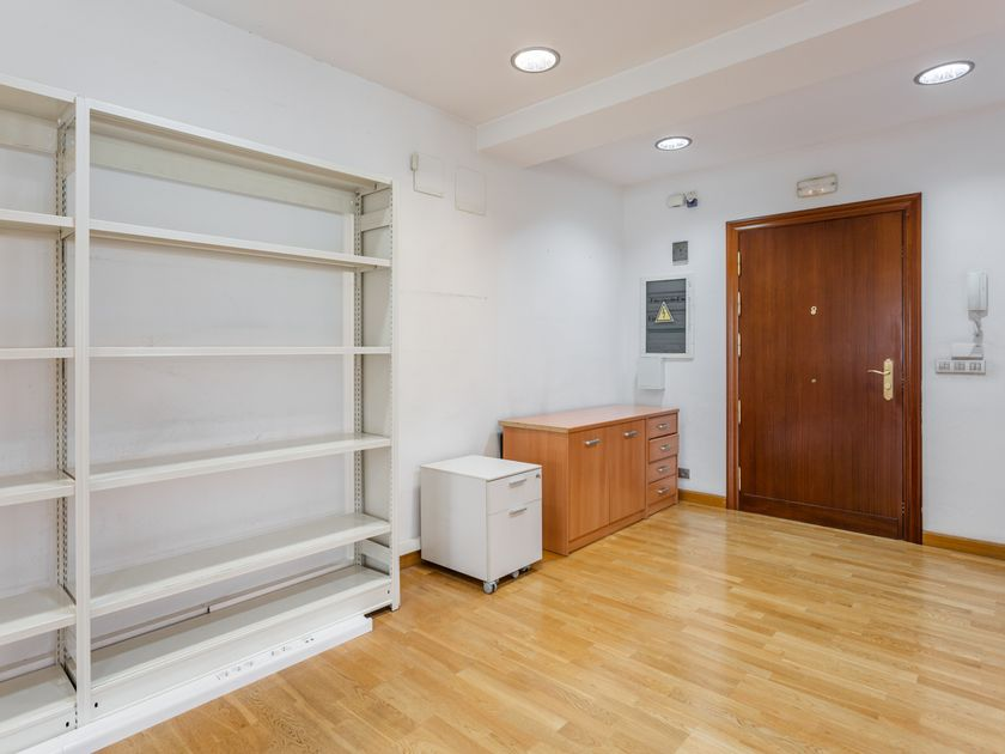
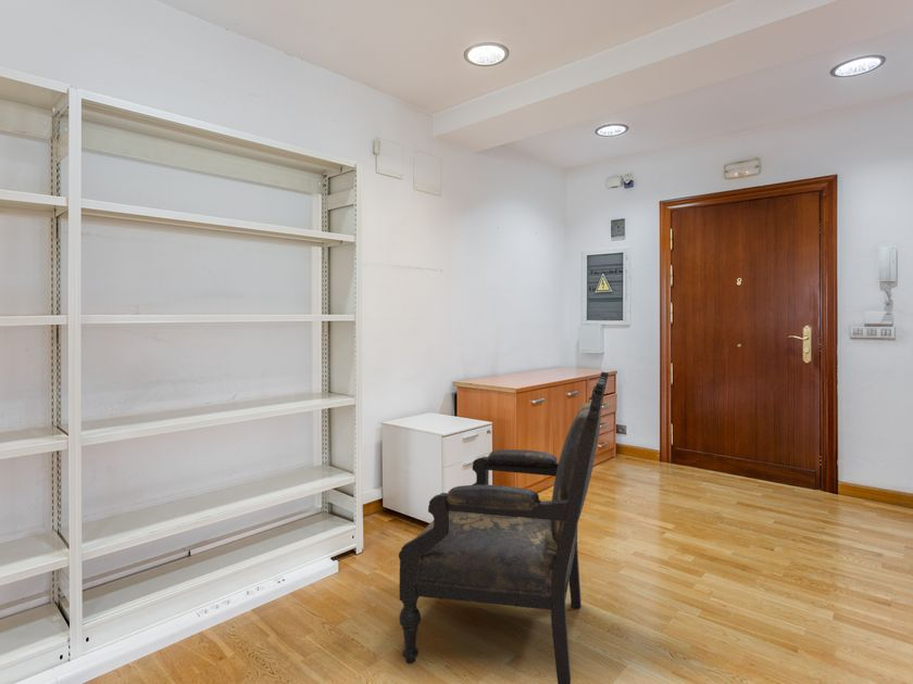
+ armchair [398,370,610,684]
